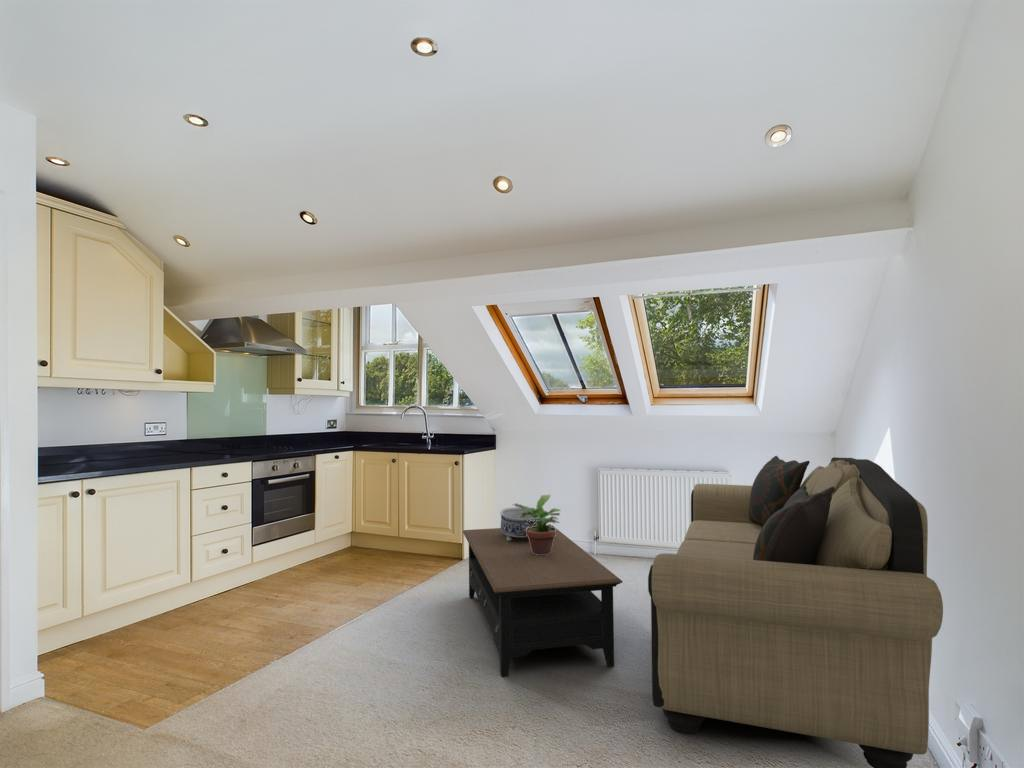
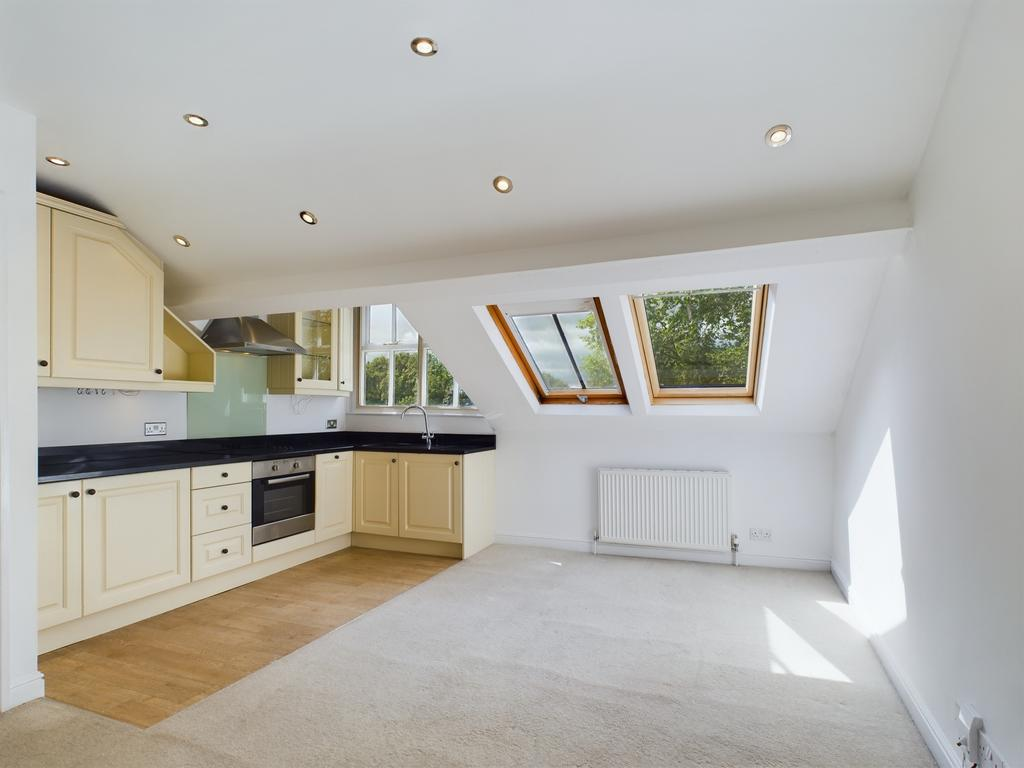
- potted plant [513,494,561,555]
- sofa [647,455,944,768]
- coffee table [462,524,623,678]
- decorative bowl [499,506,541,541]
